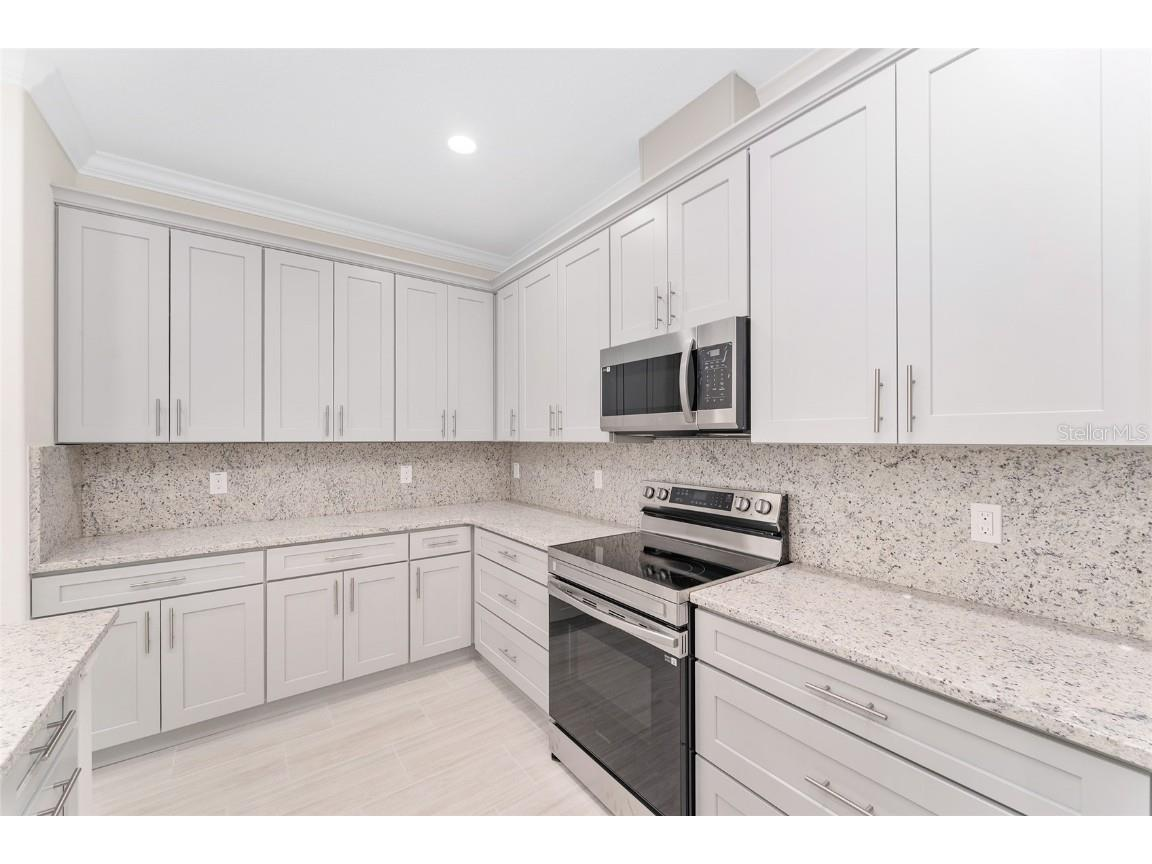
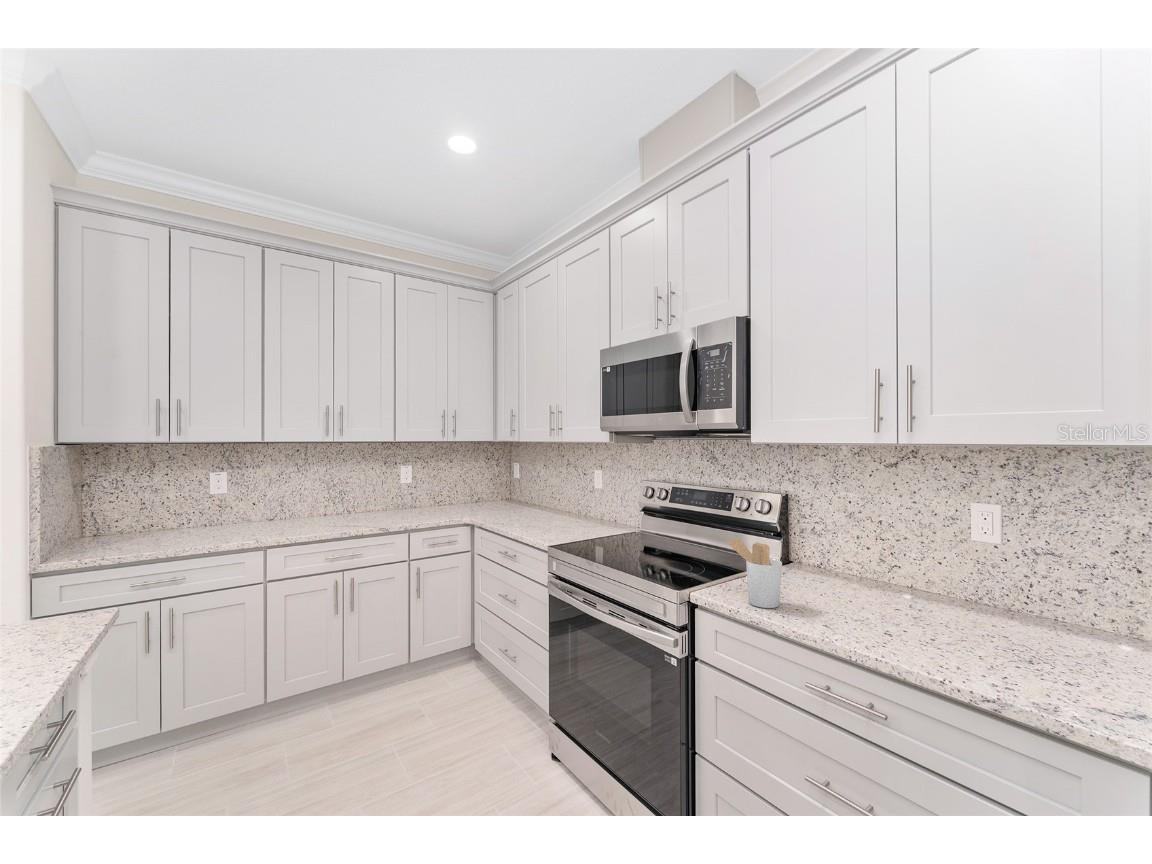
+ utensil holder [727,537,783,609]
